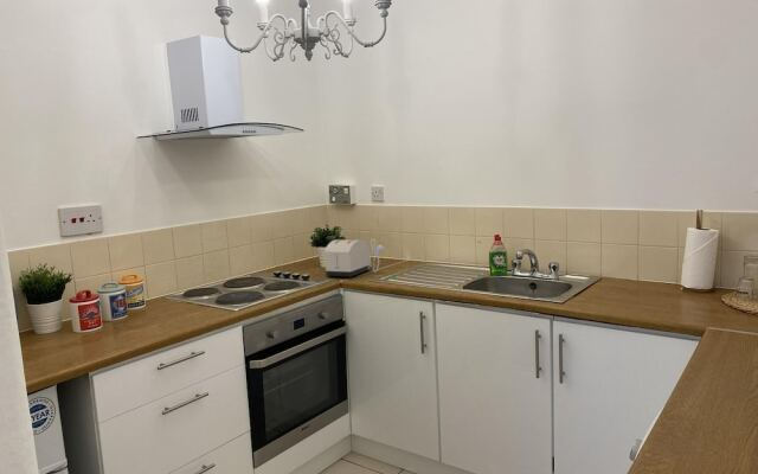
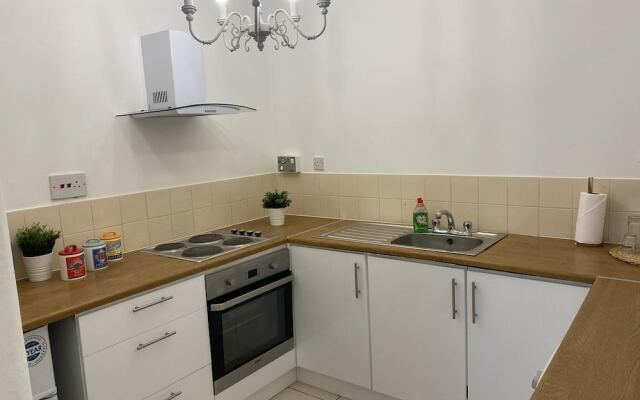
- toaster [323,238,386,278]
